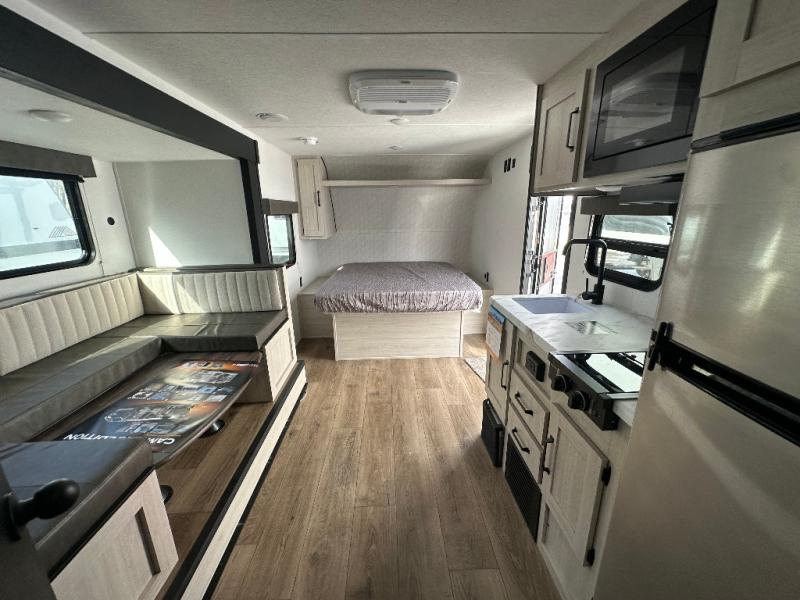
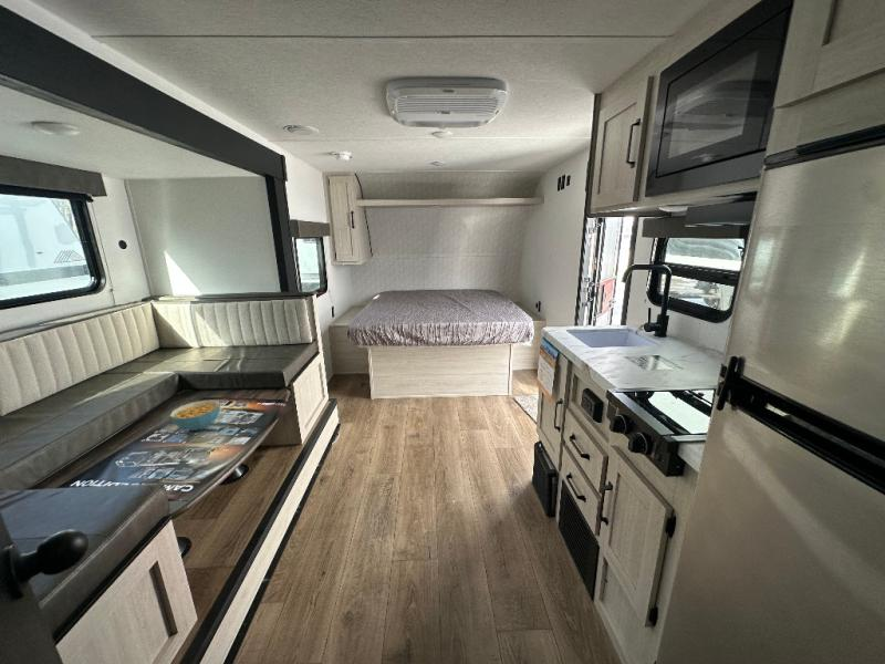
+ cereal bowl [168,400,221,432]
